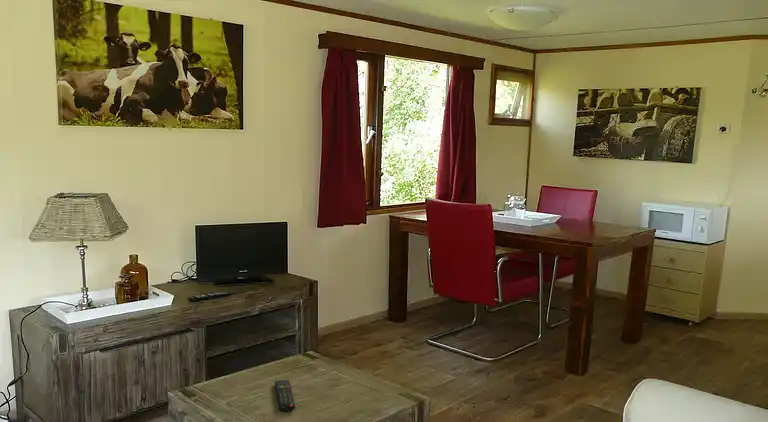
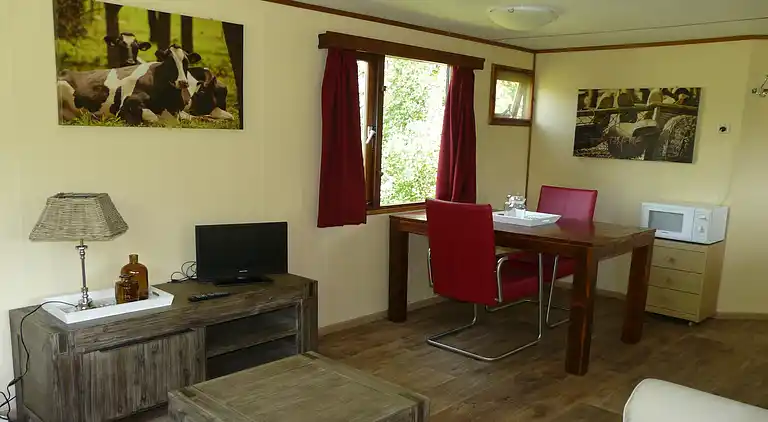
- remote control [274,379,296,412]
